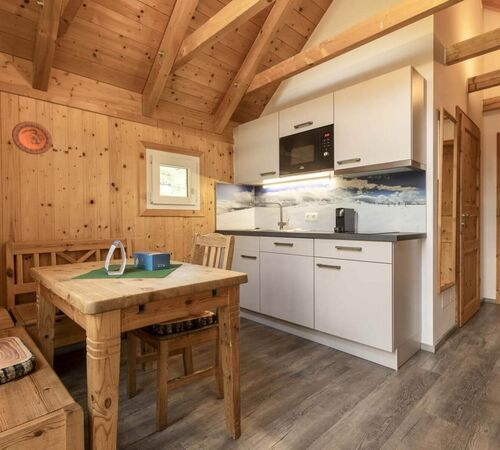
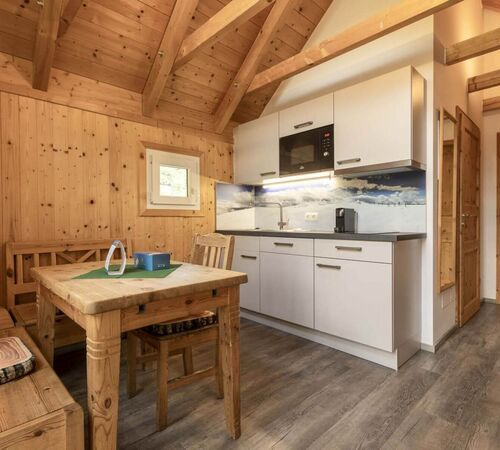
- decorative plate [11,121,53,156]
